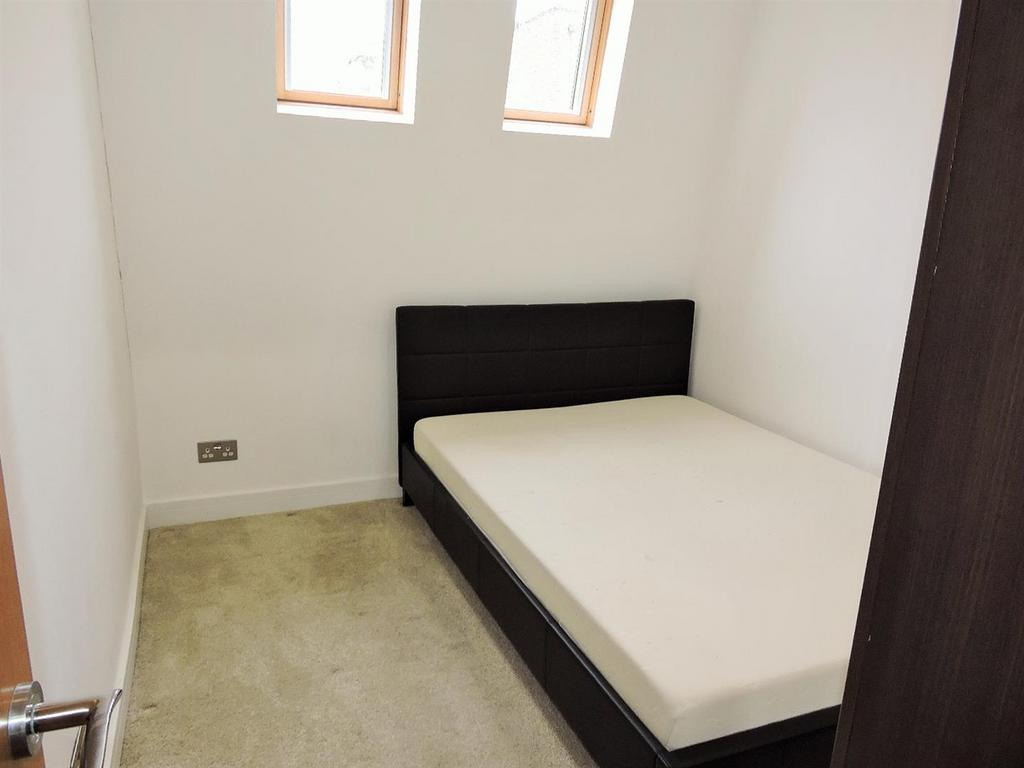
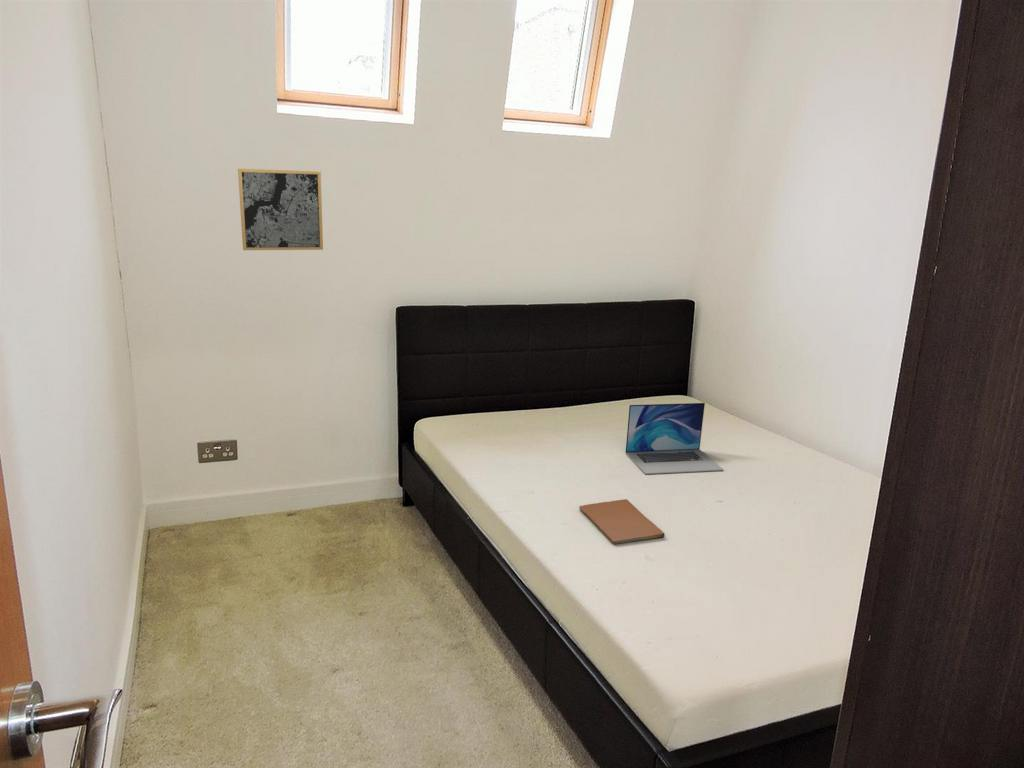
+ book [578,498,666,545]
+ wall art [237,168,324,251]
+ laptop [624,402,724,475]
